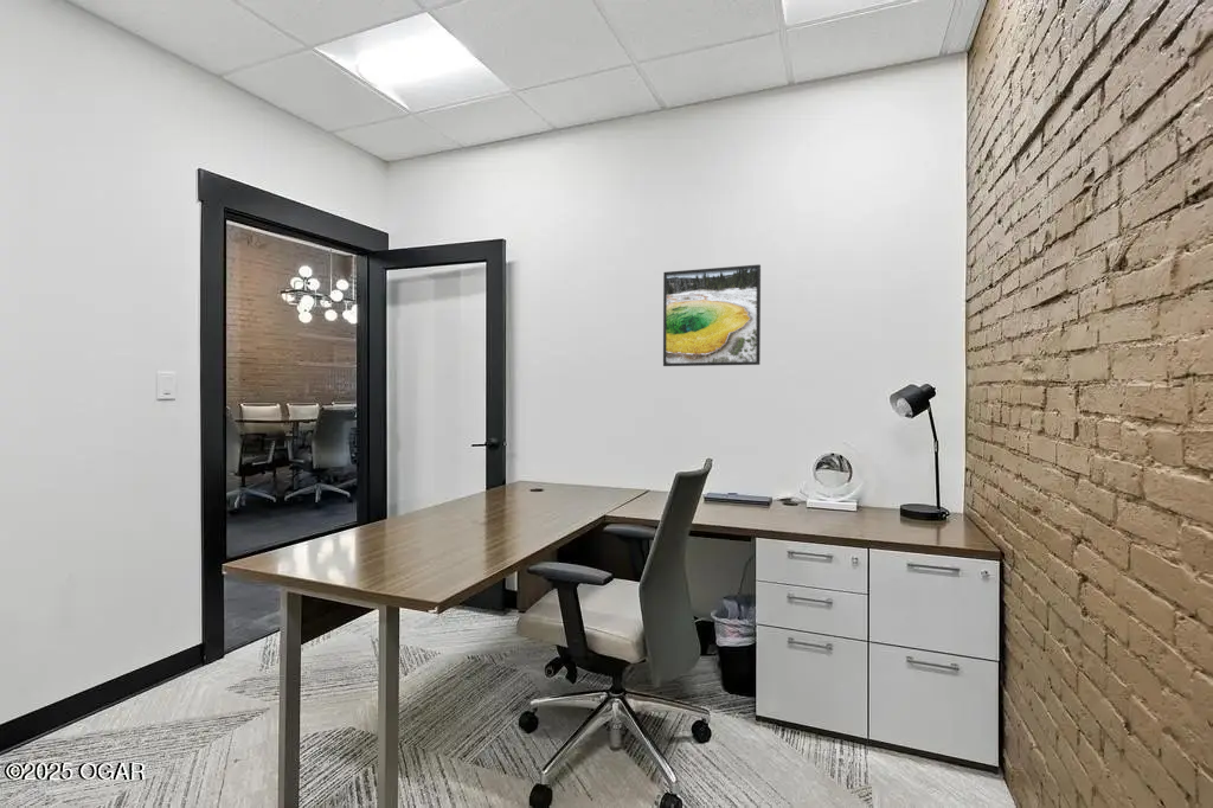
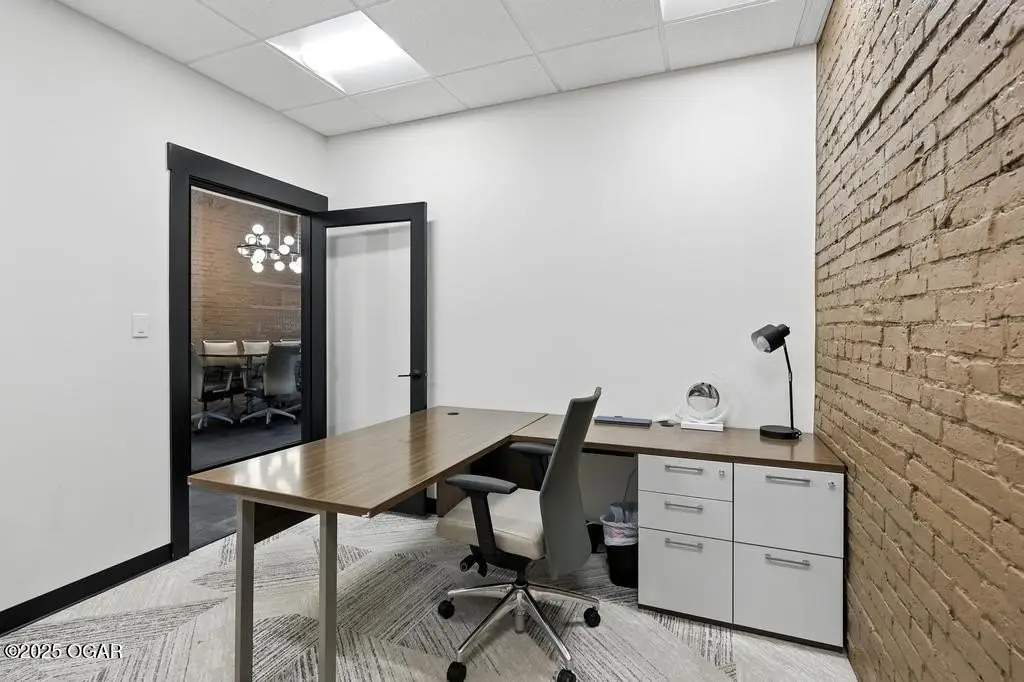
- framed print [662,263,762,367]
